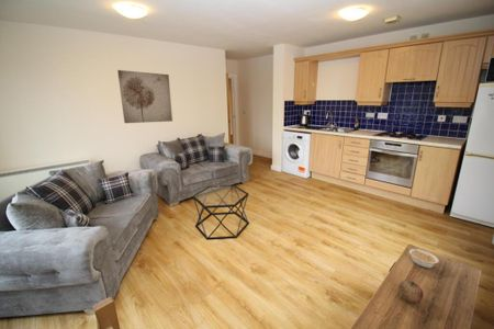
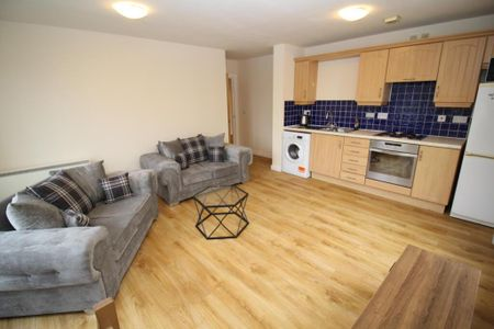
- wall art [116,69,173,124]
- legume [408,243,440,269]
- fruit [397,280,425,305]
